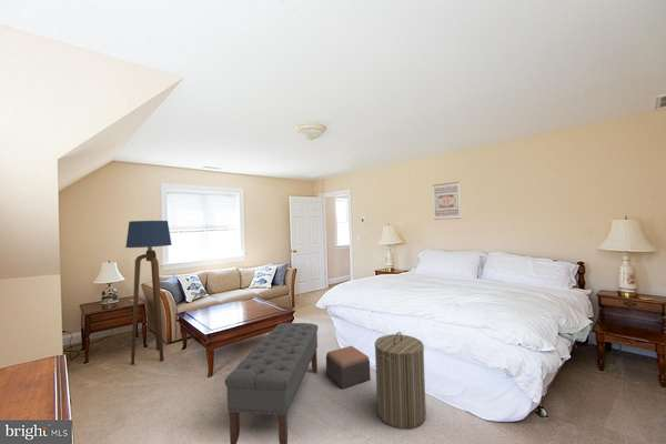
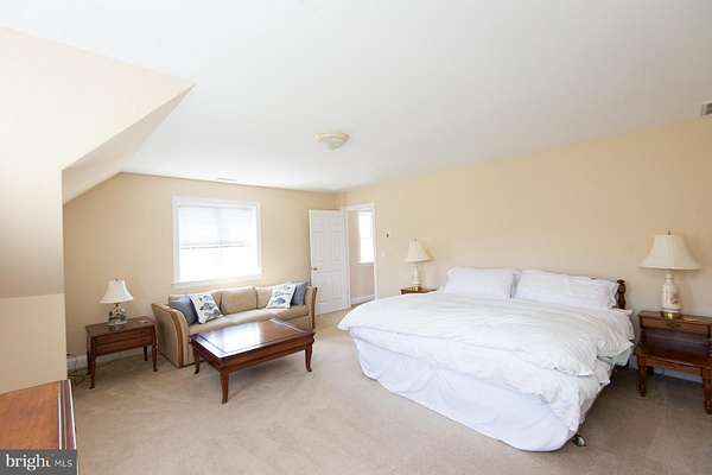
- footstool [325,345,372,390]
- laundry hamper [374,331,427,430]
- wall art [432,181,462,221]
- bench [224,322,319,444]
- floor lamp [124,220,173,365]
